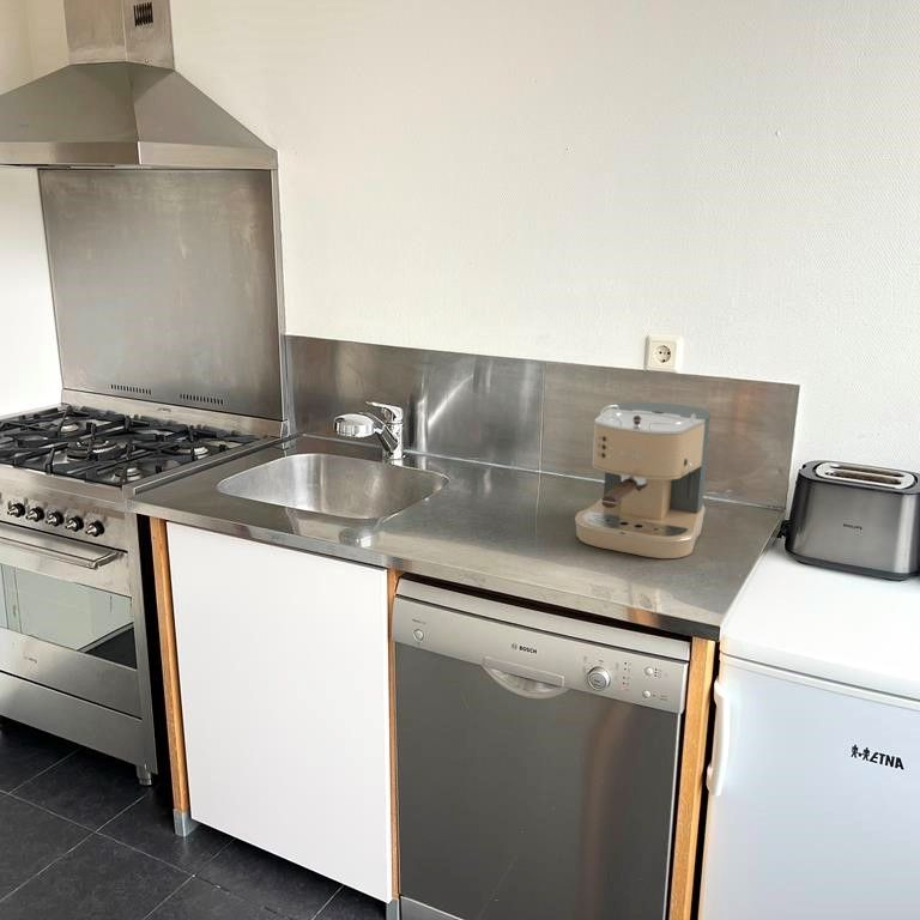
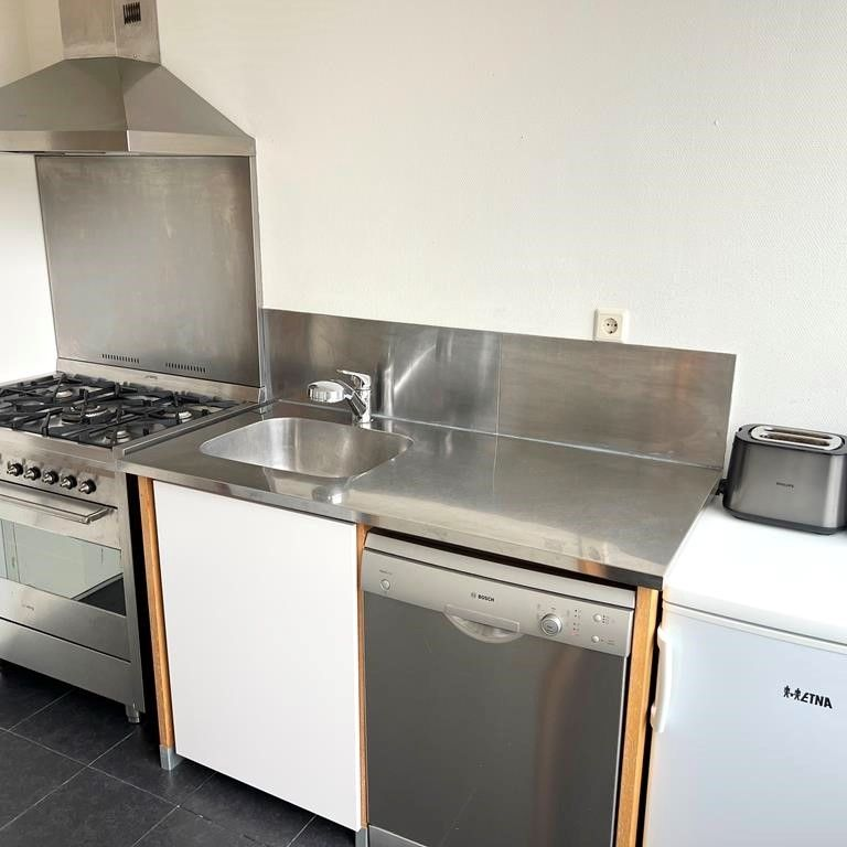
- coffee maker [574,400,712,559]
